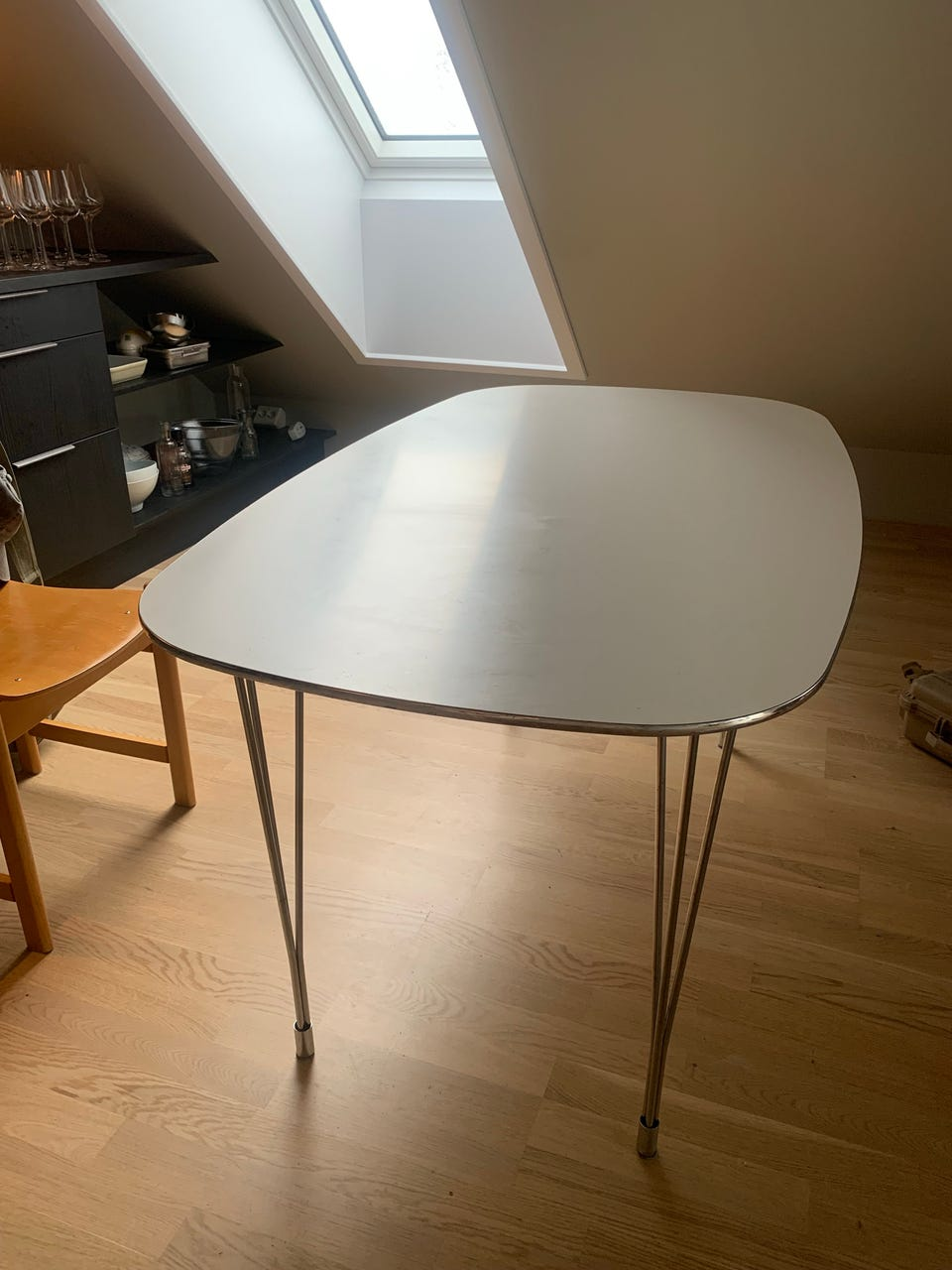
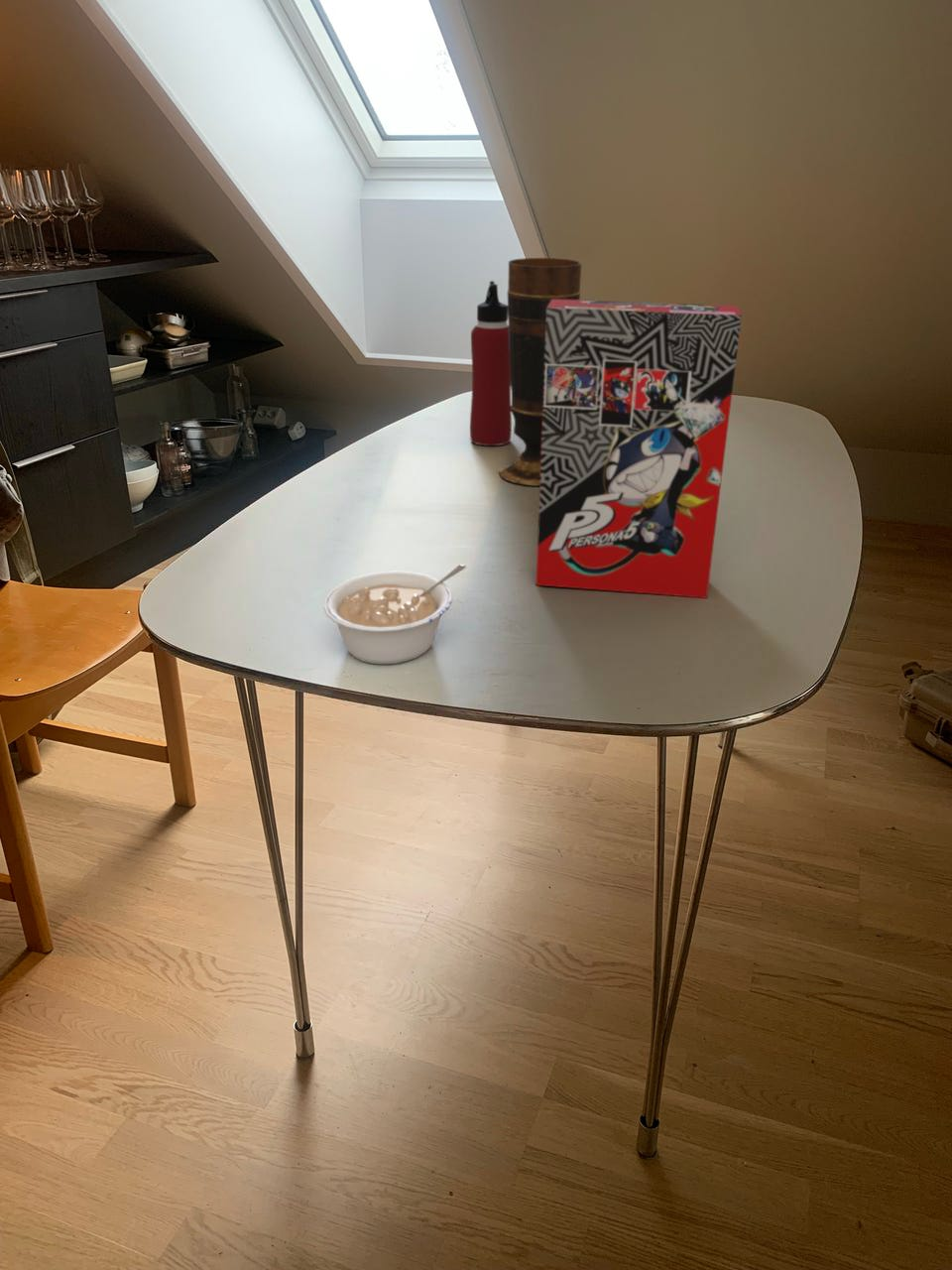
+ water bottle [469,280,513,446]
+ cereal box [535,299,743,599]
+ legume [322,564,467,665]
+ vase [499,257,582,487]
